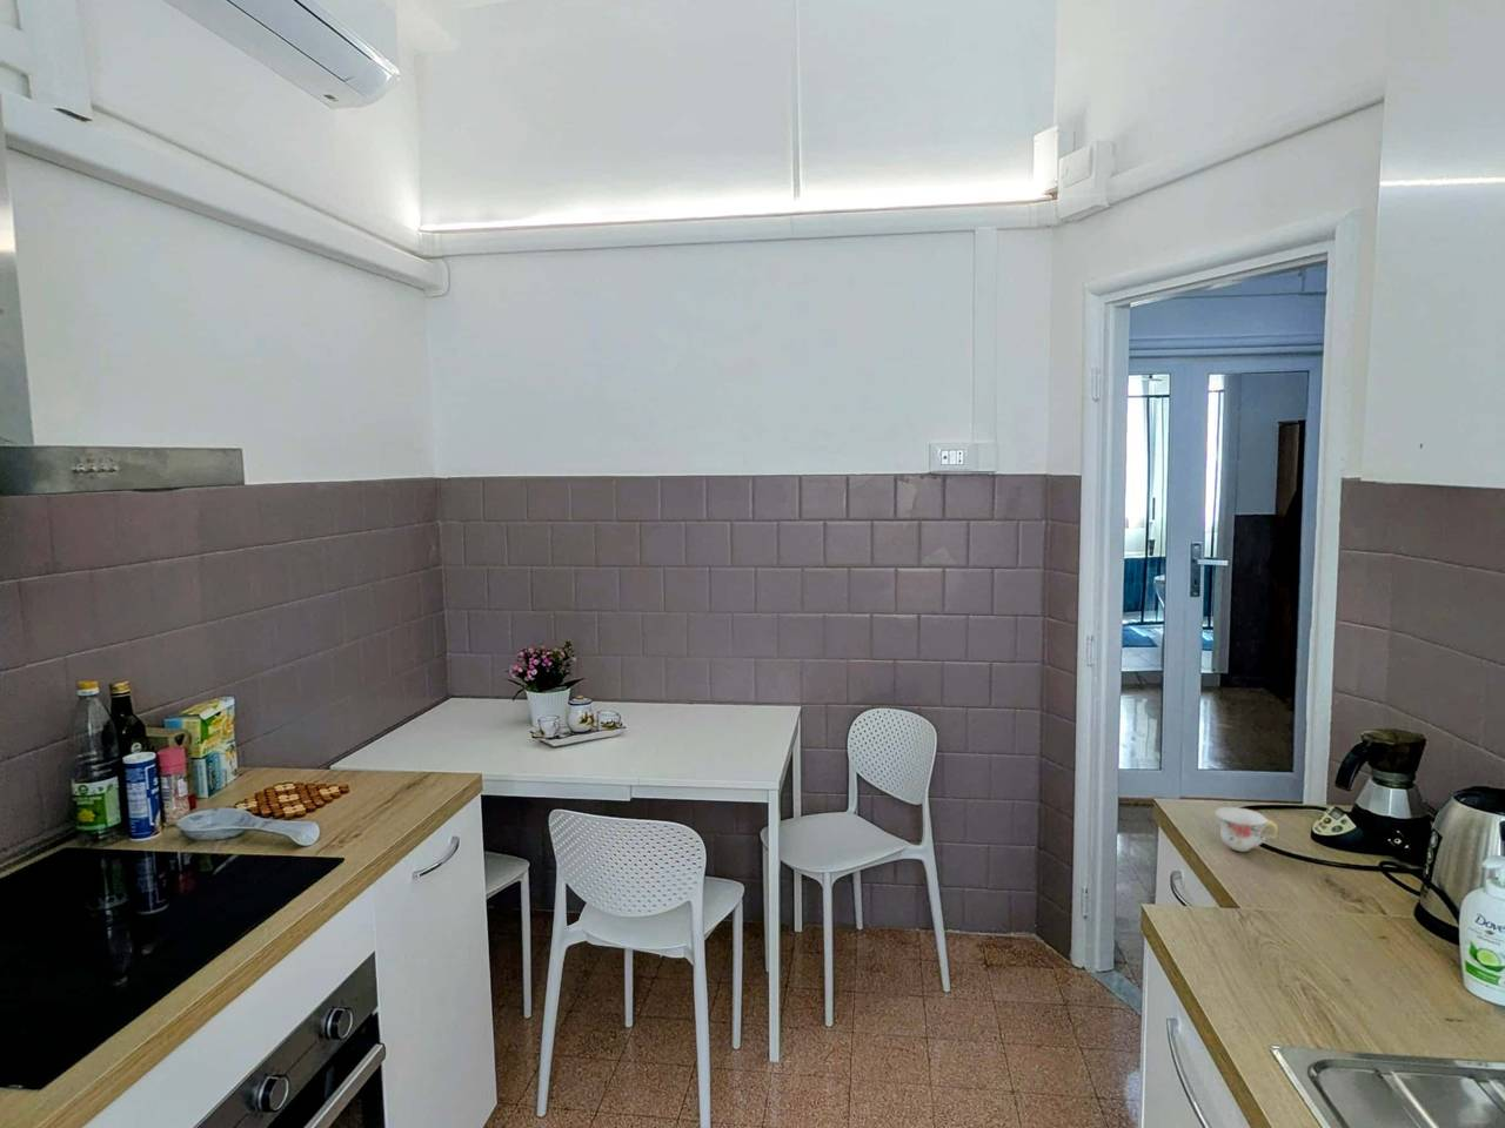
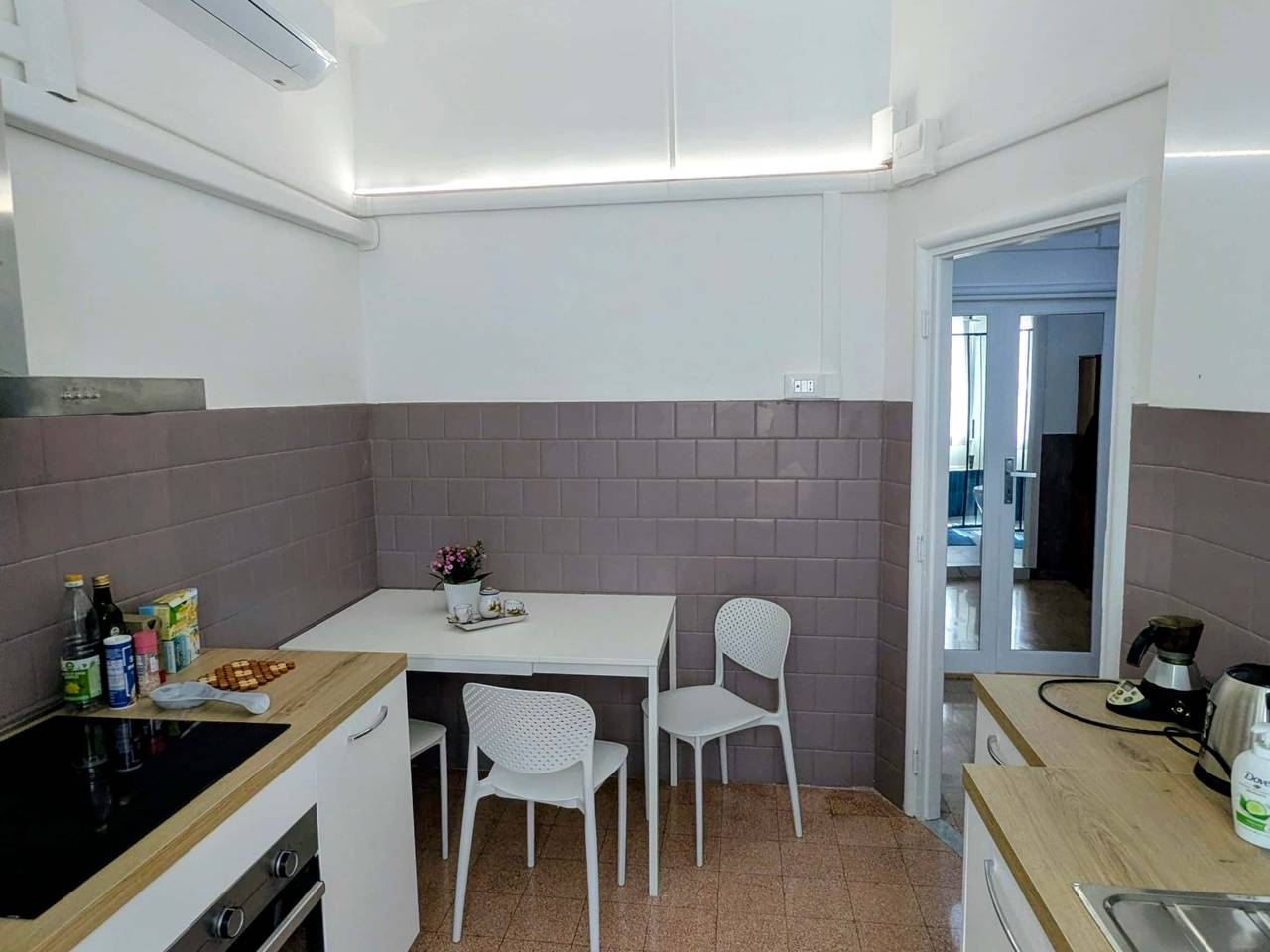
- teacup [1213,806,1280,853]
